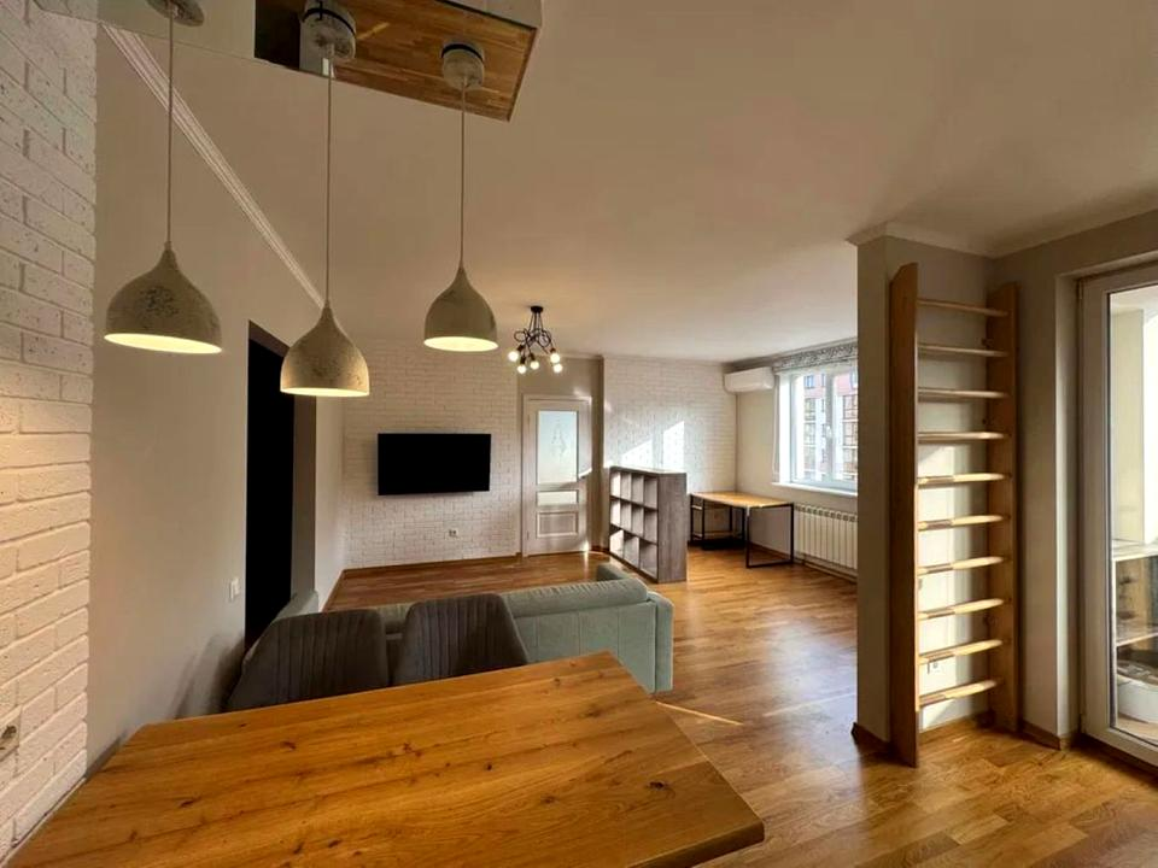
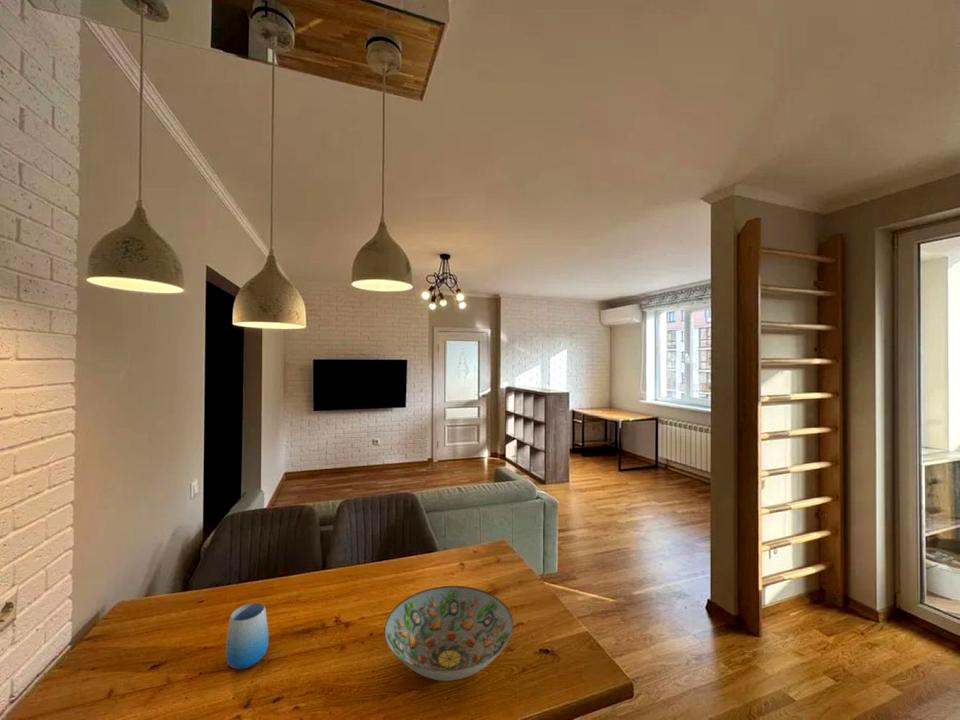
+ decorative bowl [384,585,514,682]
+ cup [225,602,270,670]
